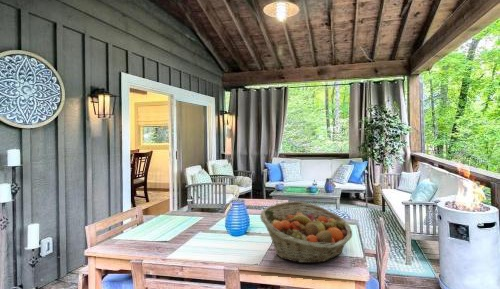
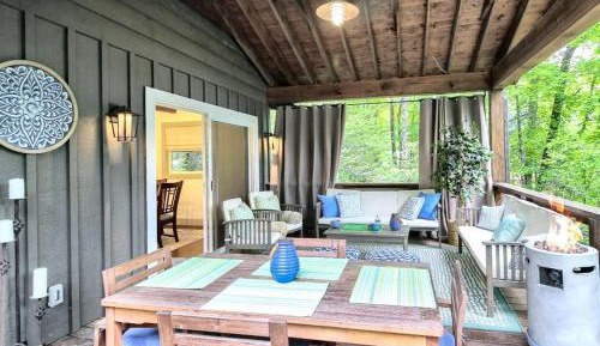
- fruit basket [259,201,353,264]
